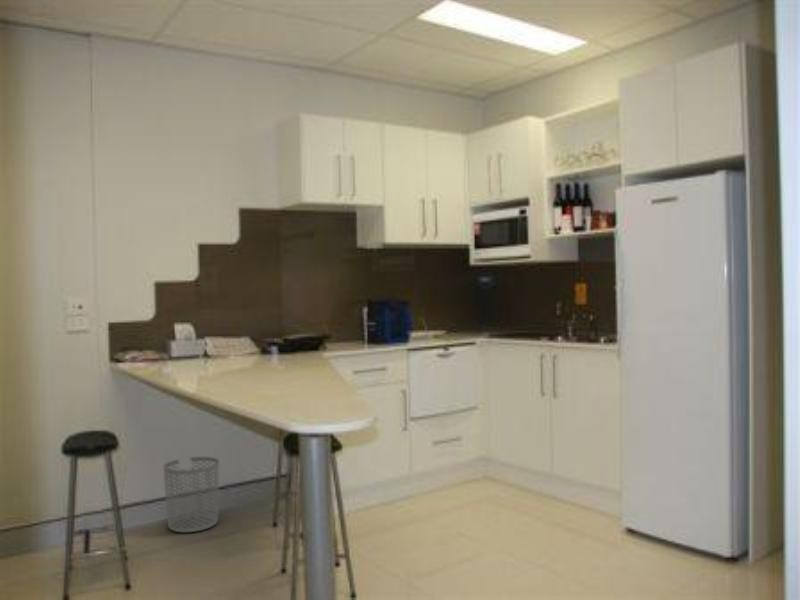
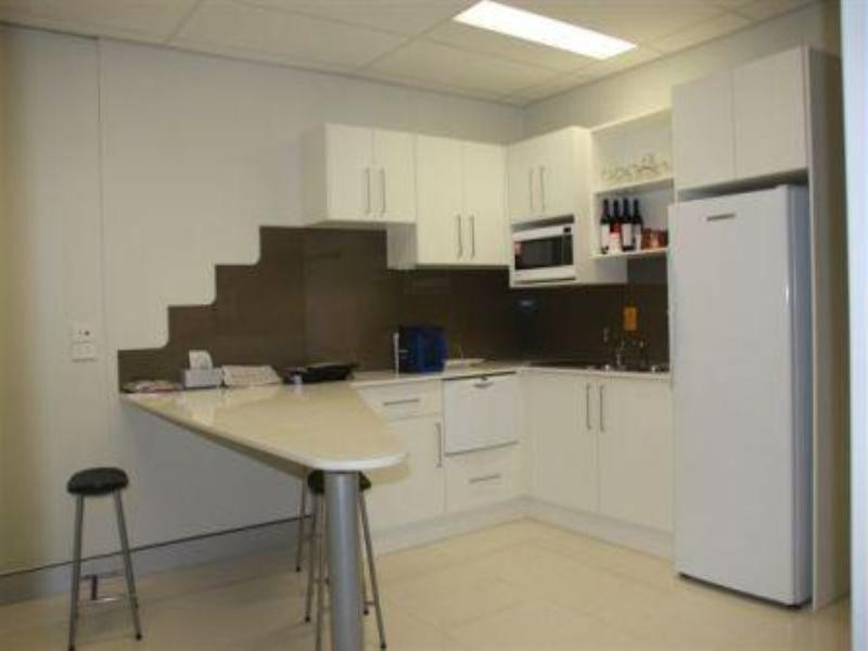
- waste bin [163,456,220,533]
